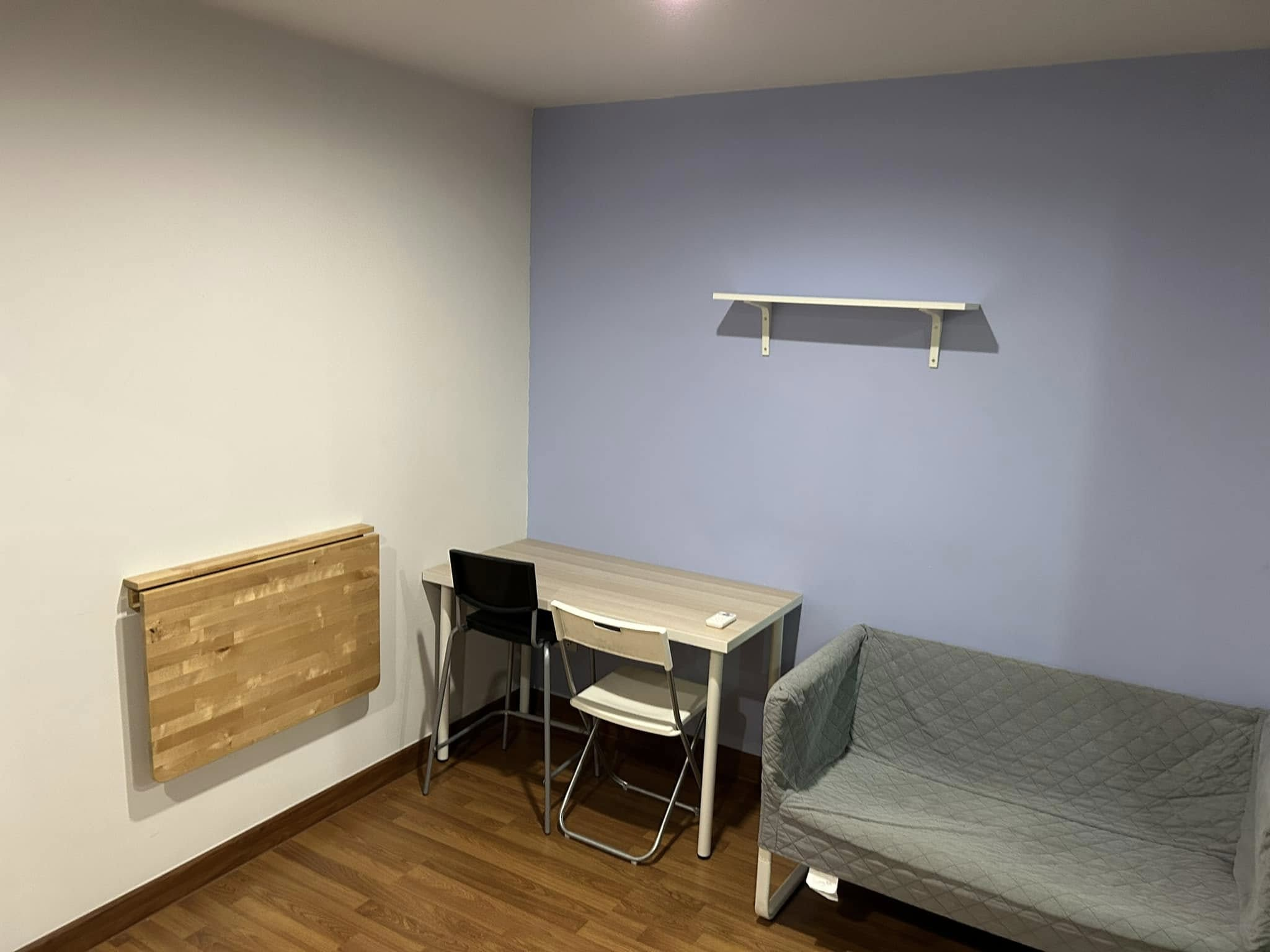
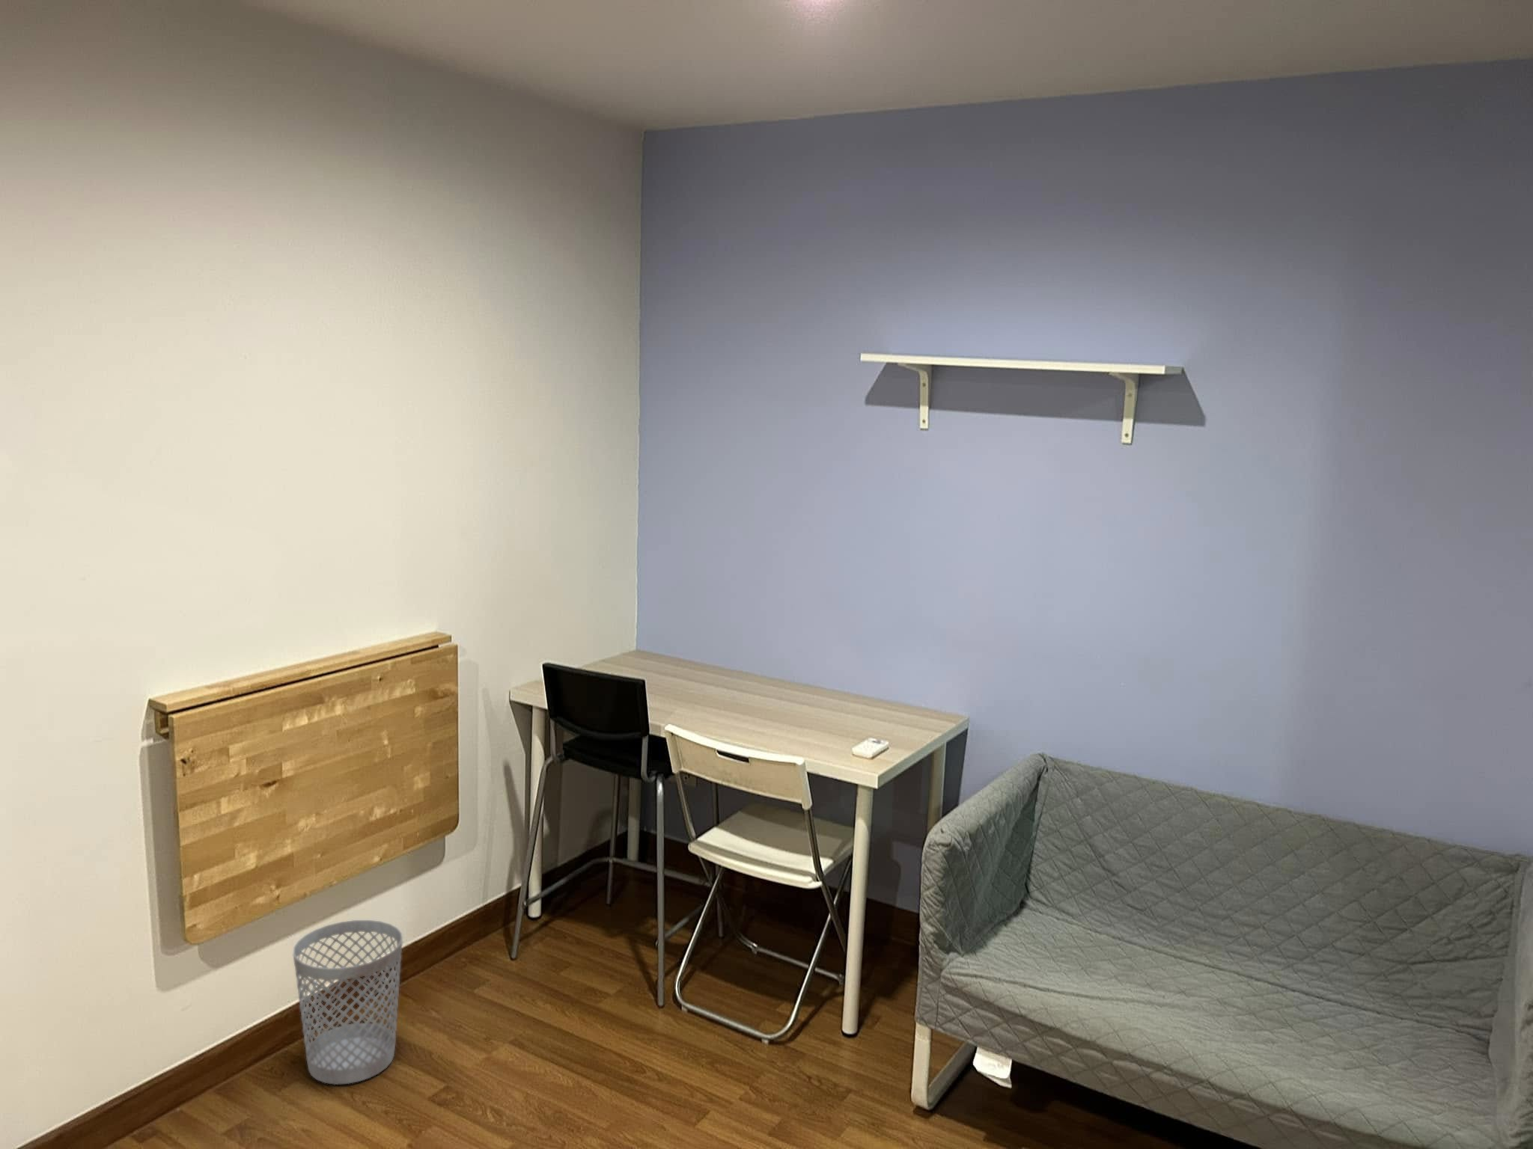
+ wastebasket [292,920,403,1085]
